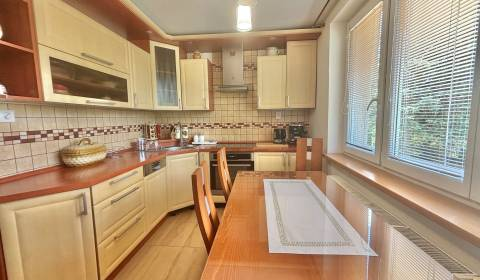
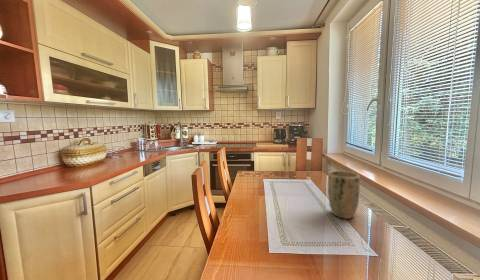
+ plant pot [327,170,361,220]
